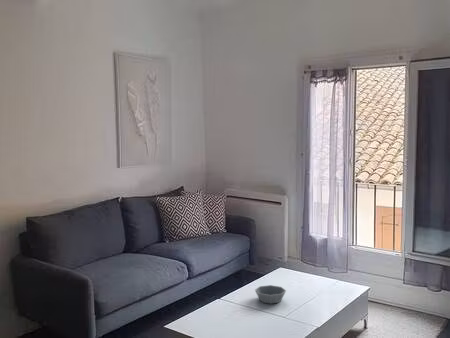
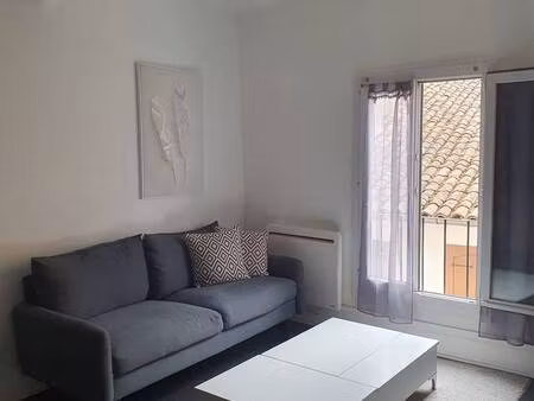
- bowl [254,284,287,305]
